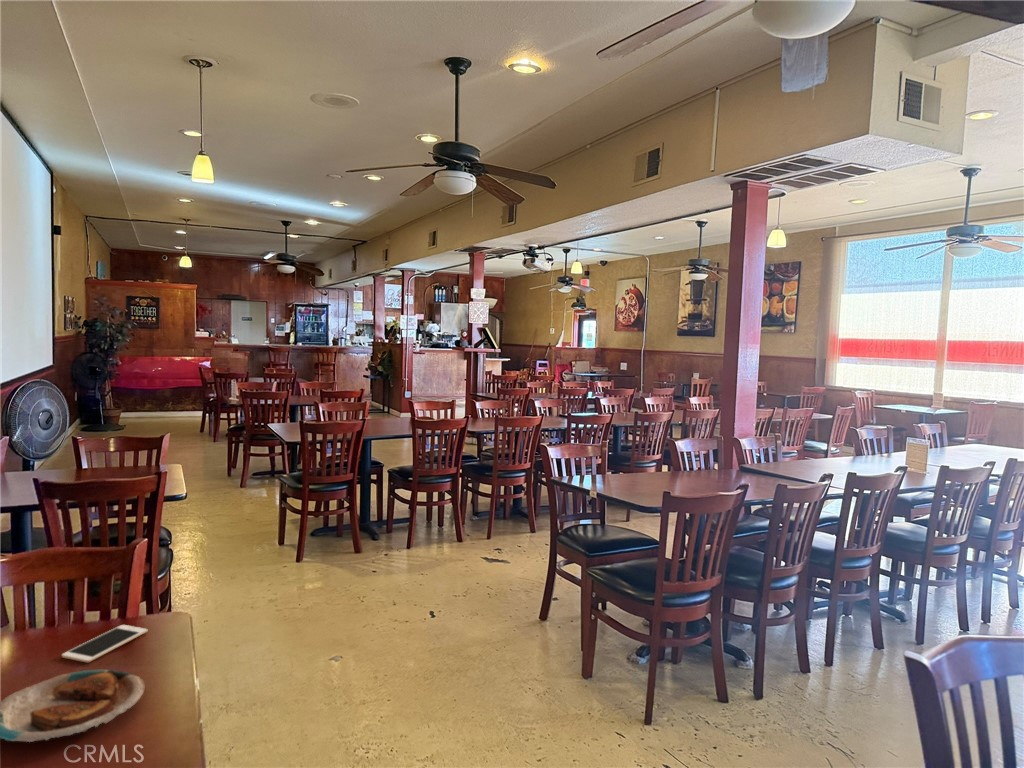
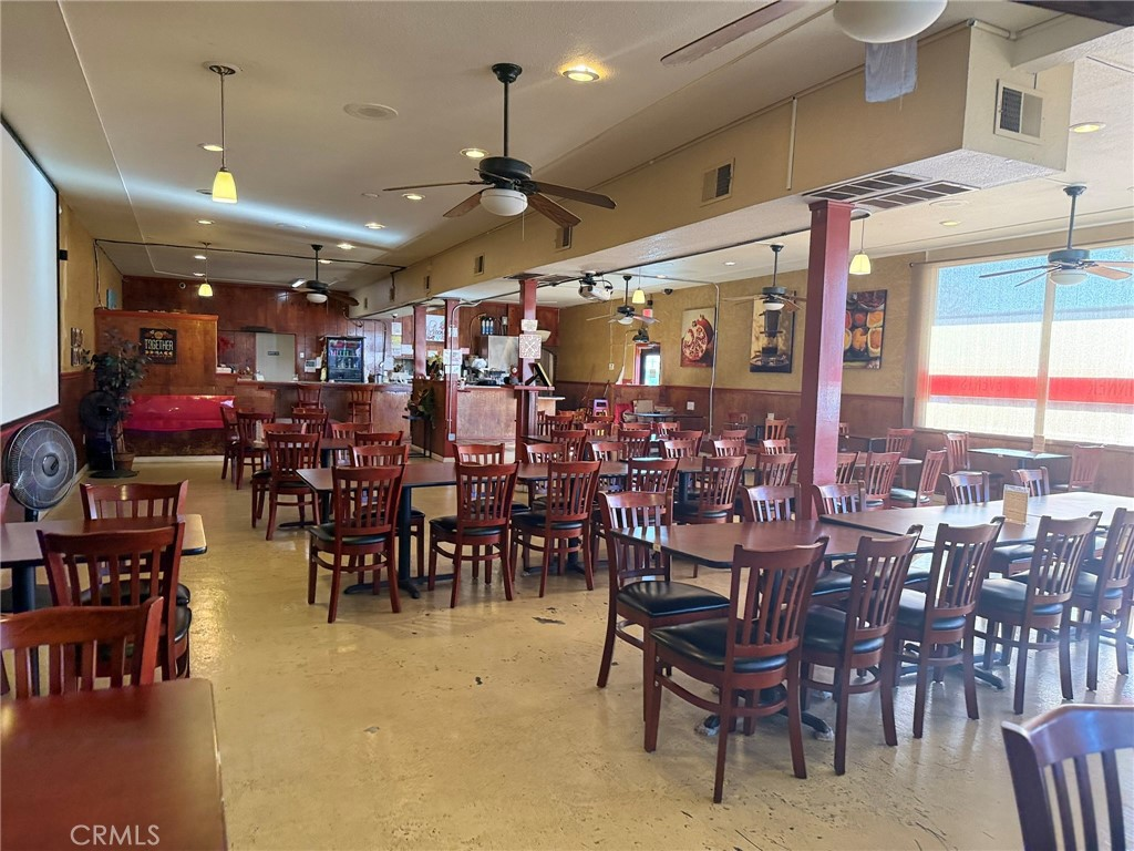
- plate [0,669,146,743]
- cell phone [61,624,148,663]
